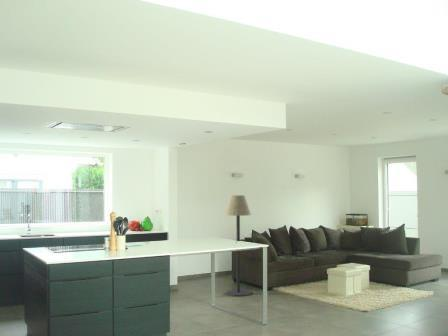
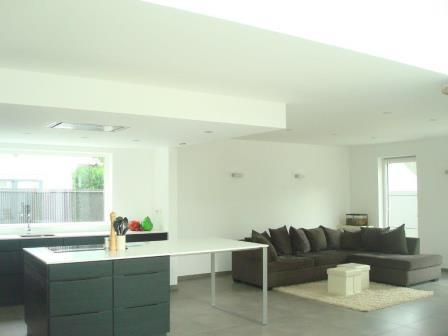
- floor lamp [224,194,252,297]
